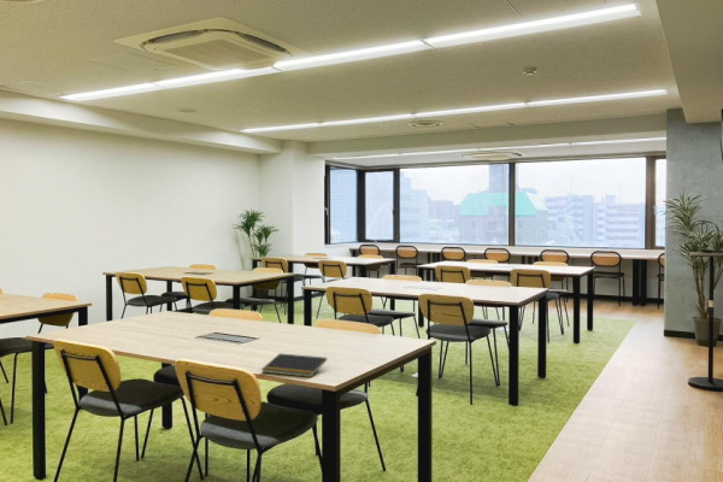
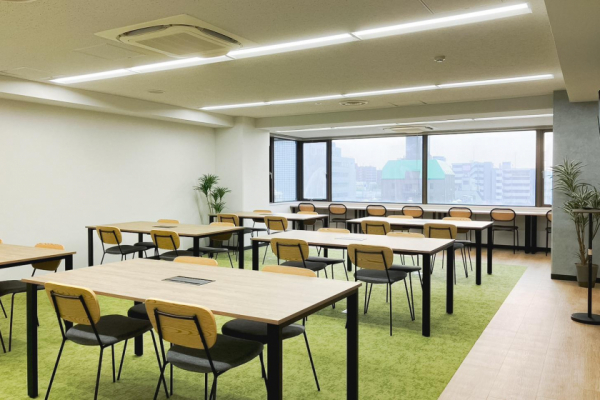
- notepad [260,352,328,378]
